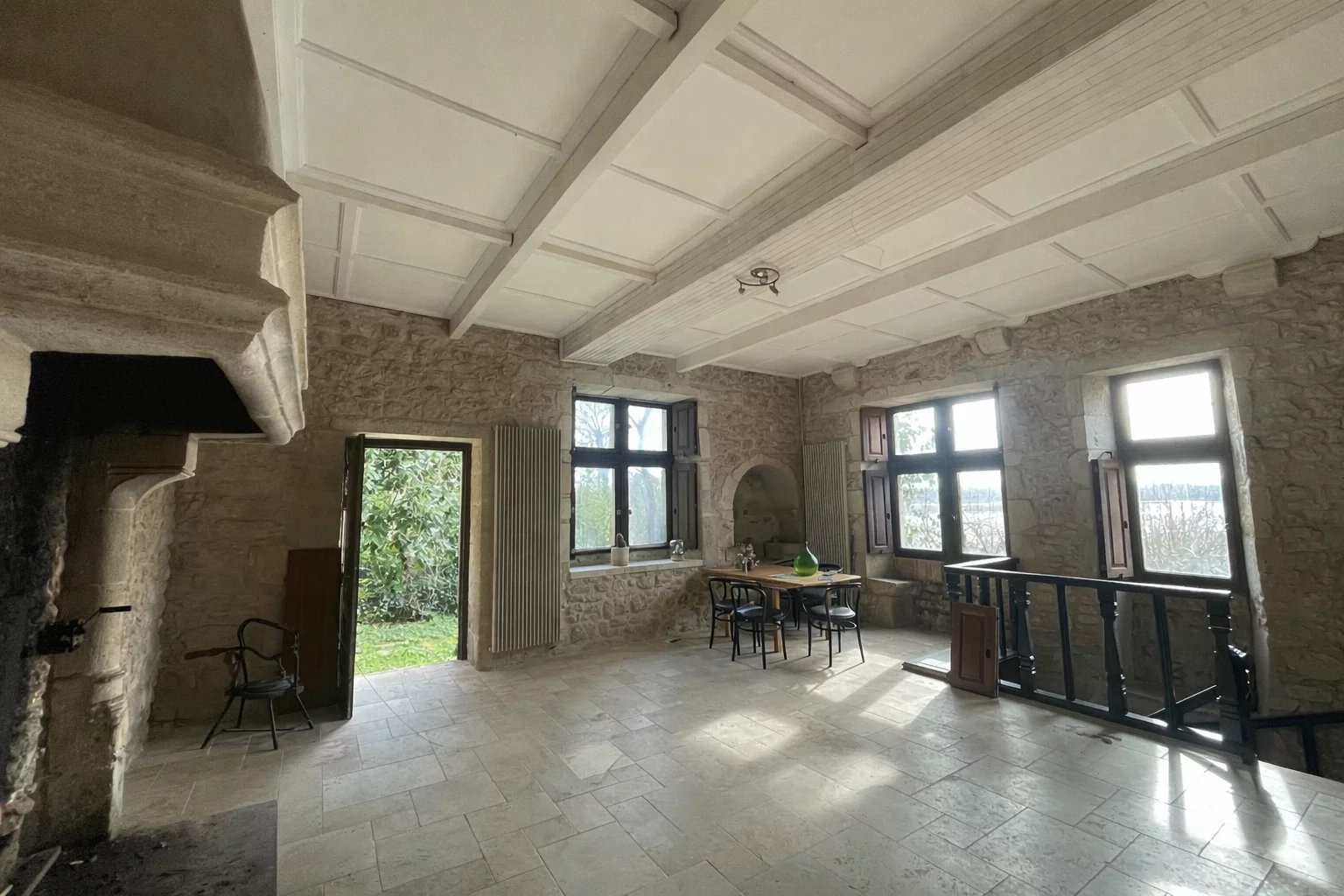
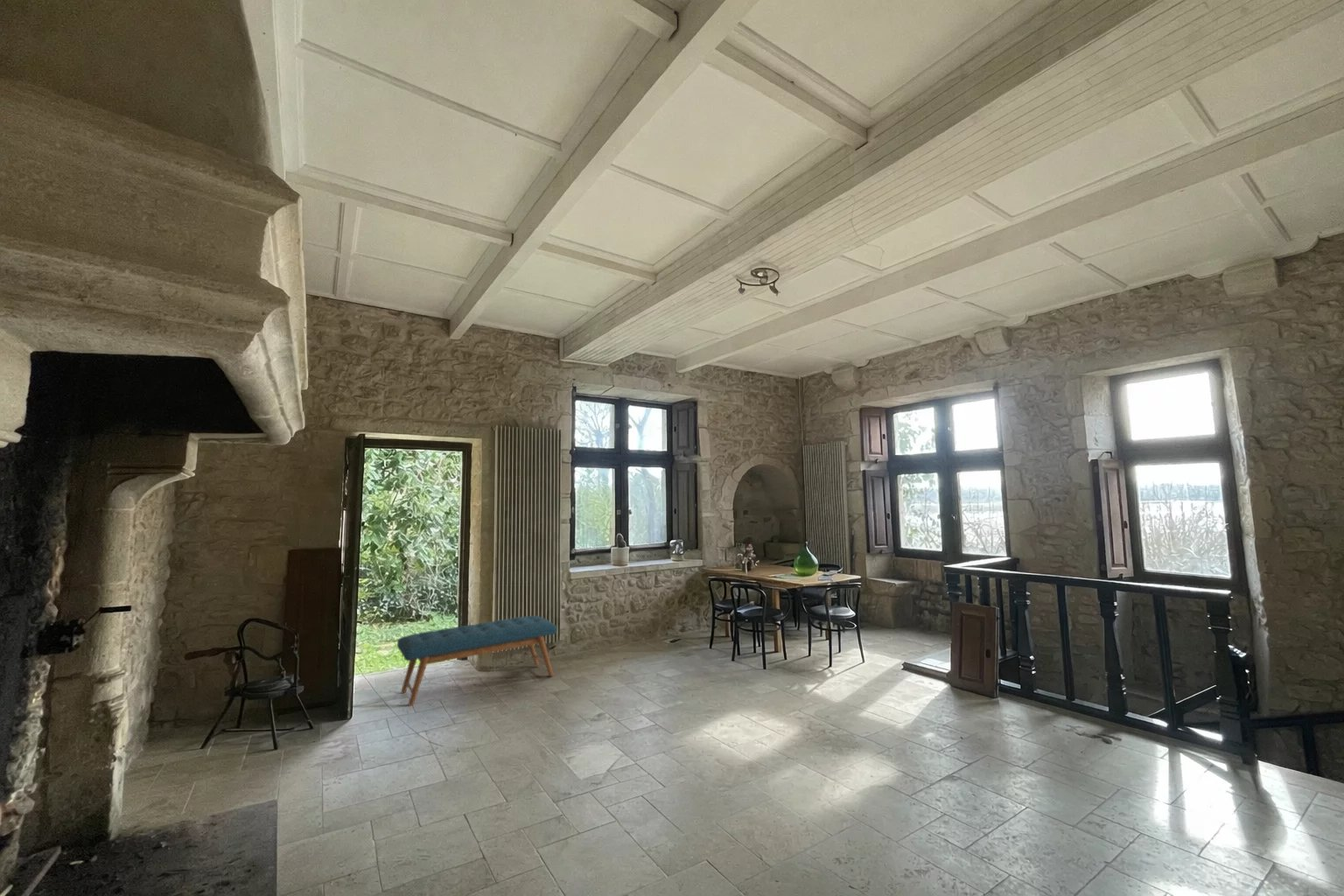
+ bench [396,615,557,707]
